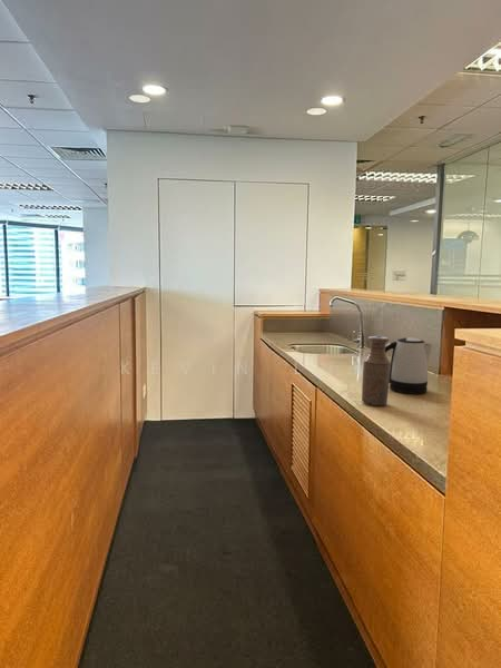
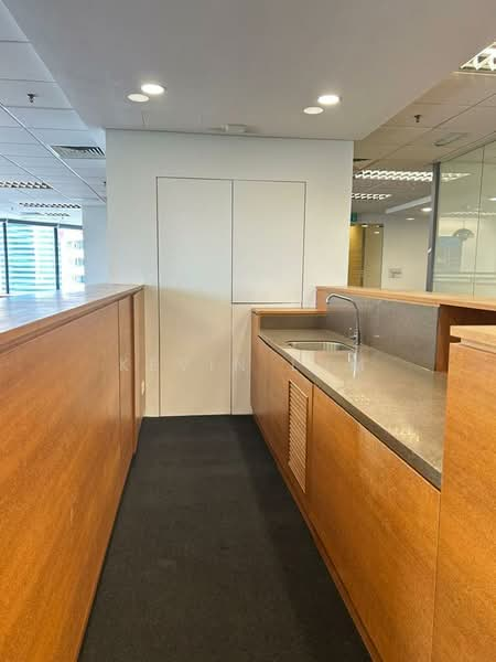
- kettle [385,336,433,395]
- bottle [361,335,391,407]
